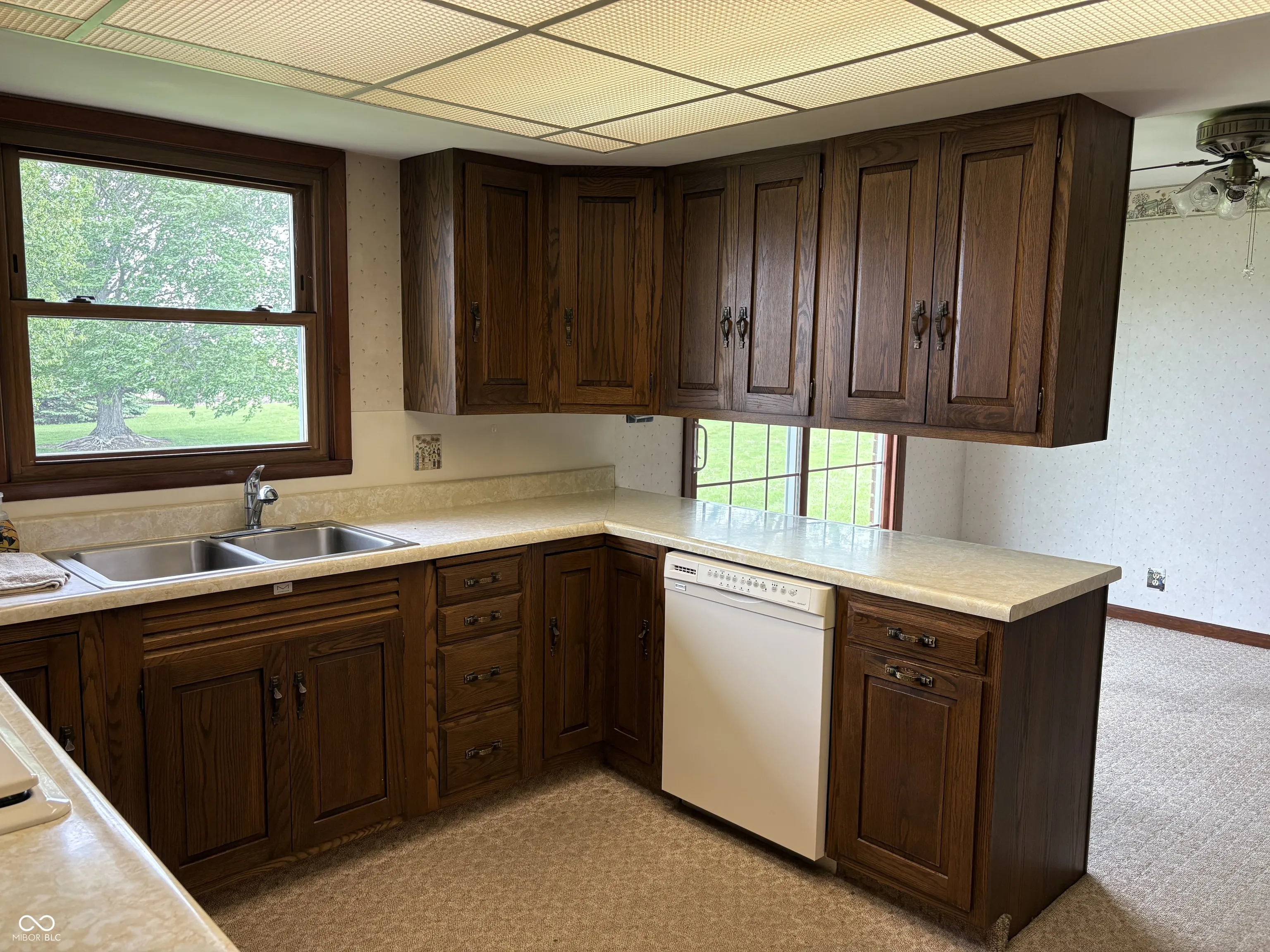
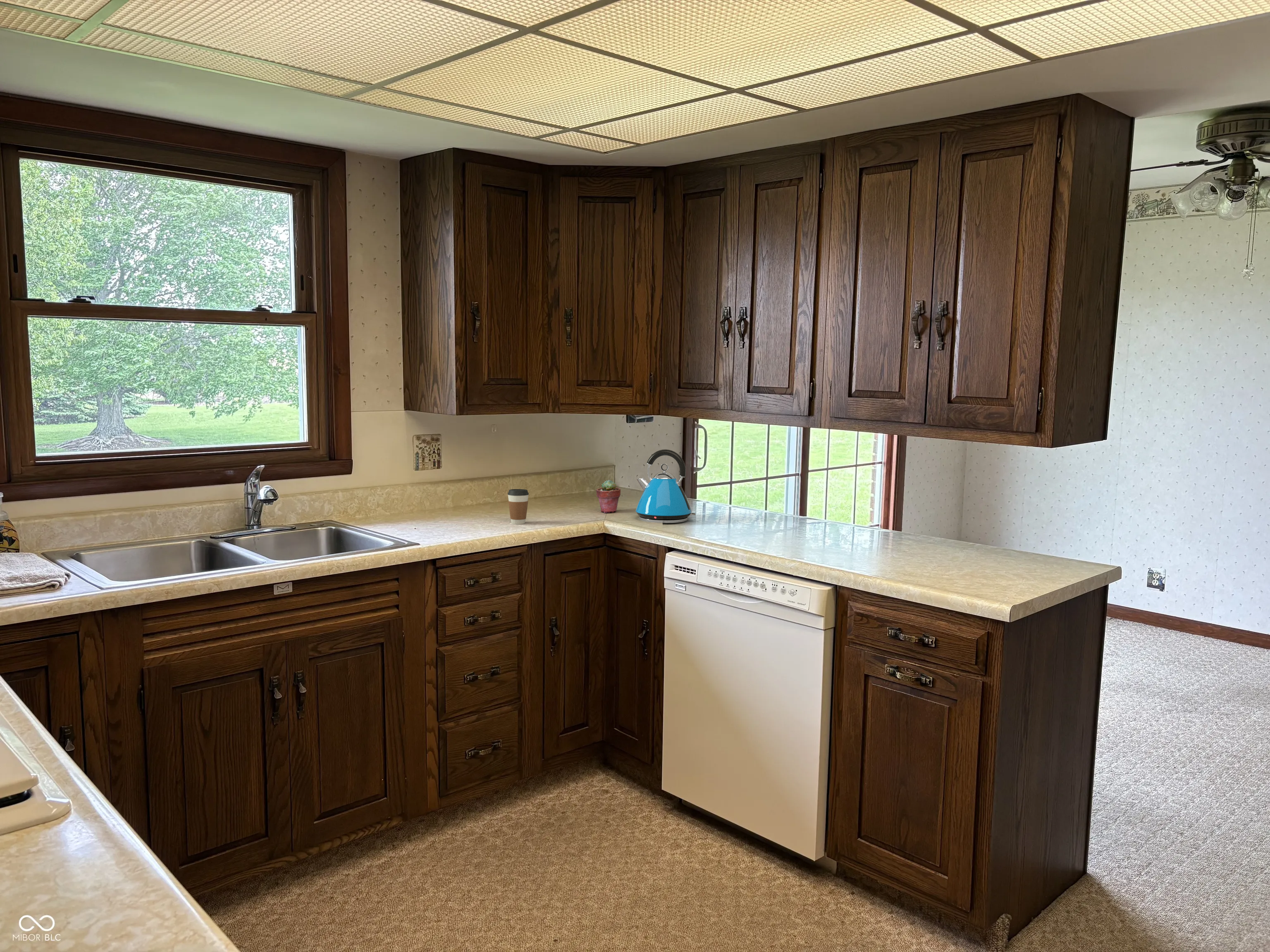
+ kettle [635,449,696,524]
+ potted succulent [596,480,621,513]
+ coffee cup [507,489,529,525]
